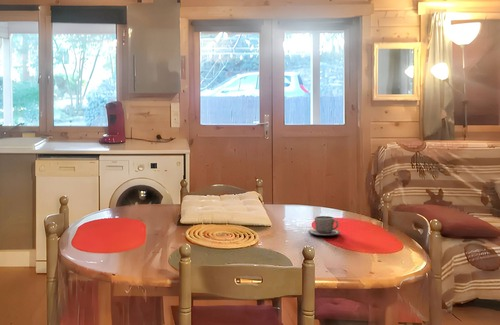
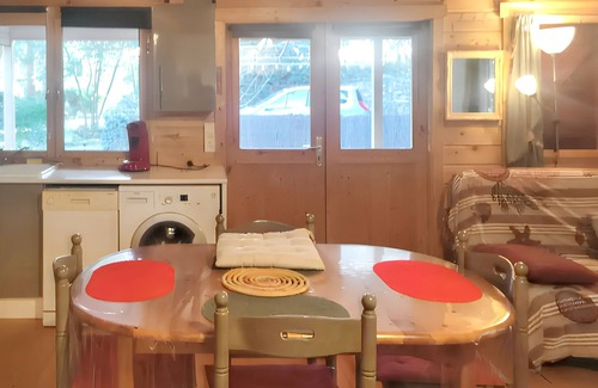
- cup [307,215,342,237]
